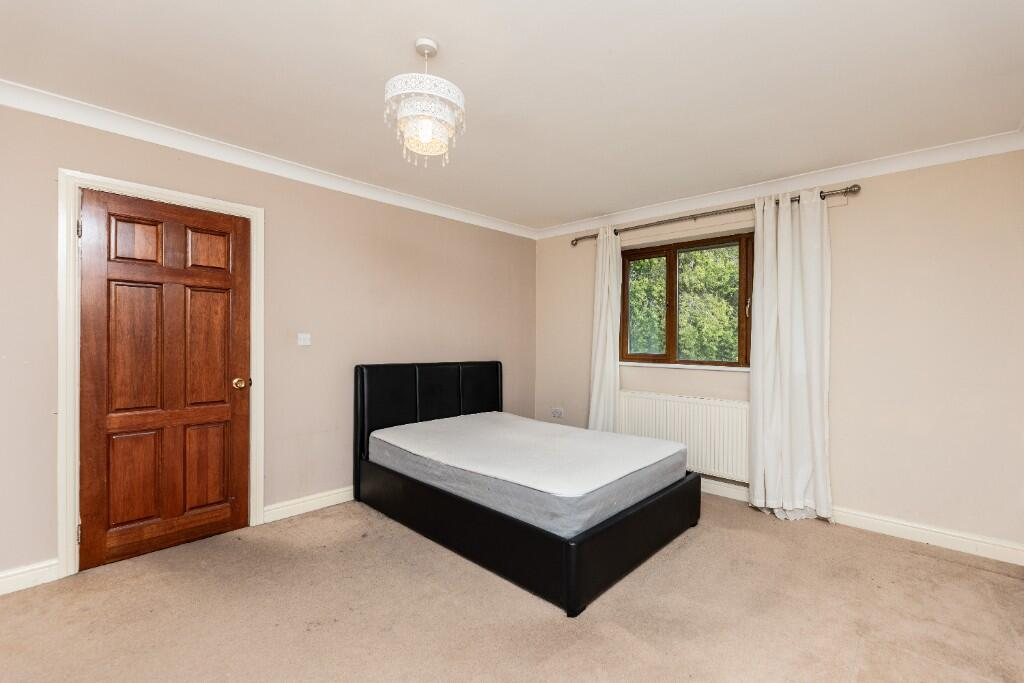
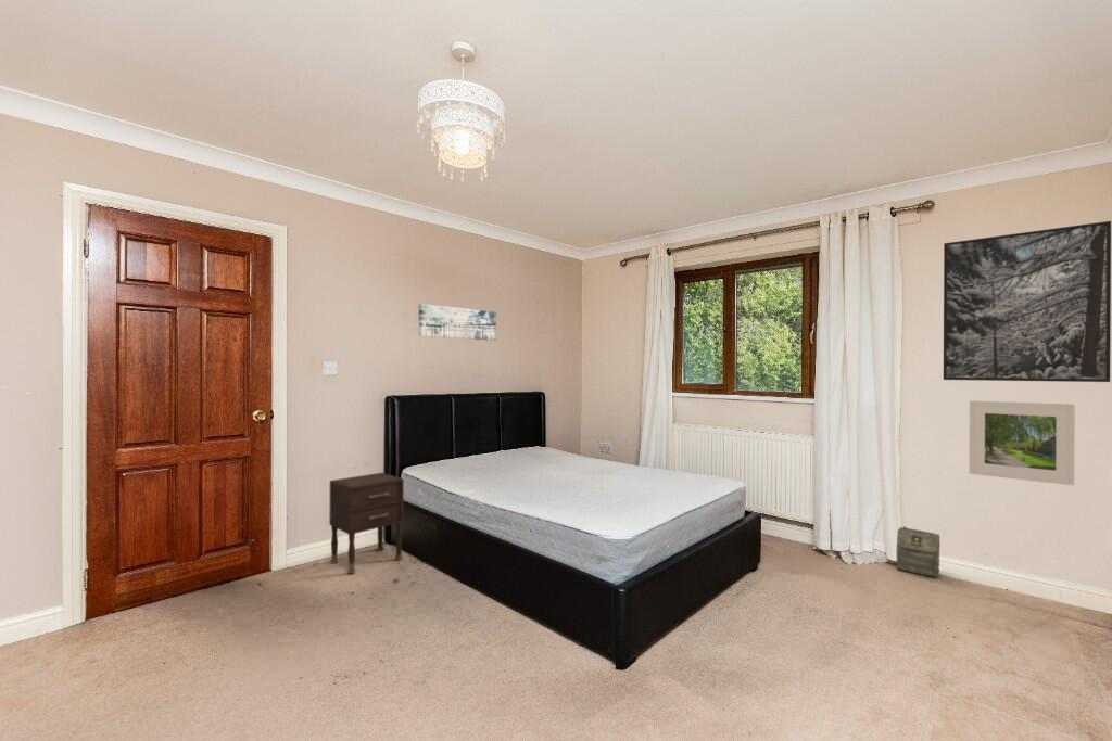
+ nightstand [328,472,405,575]
+ wall art [417,303,497,342]
+ bag [895,525,942,579]
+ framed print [968,399,1076,486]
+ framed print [943,220,1112,383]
